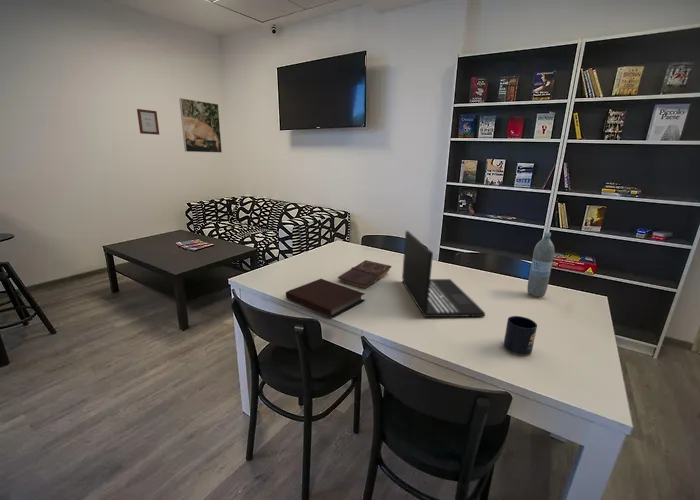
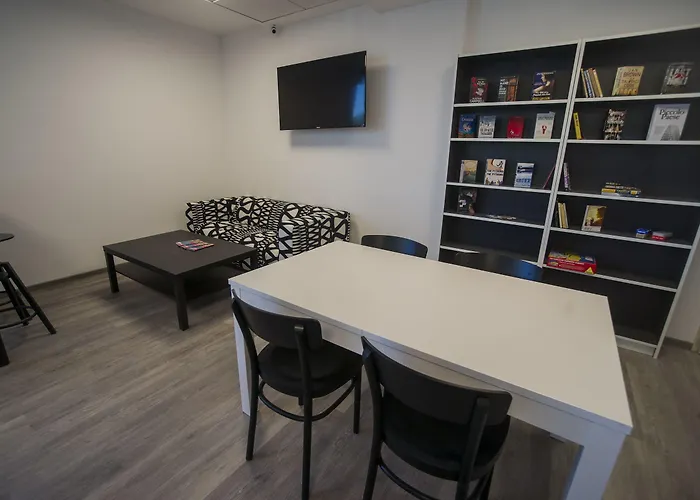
- book [337,259,392,289]
- picture frame [136,108,160,136]
- laptop [401,230,486,318]
- water bottle [526,231,556,298]
- mug [502,315,538,357]
- notebook [285,278,366,318]
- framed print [178,97,223,154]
